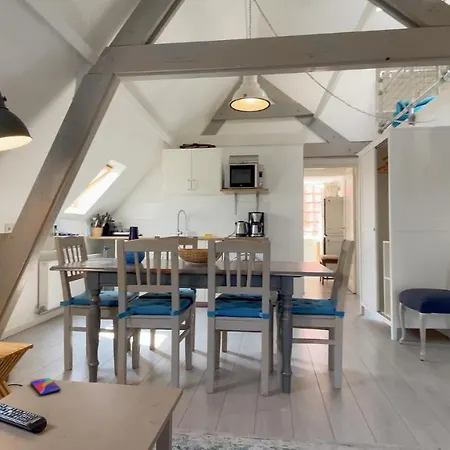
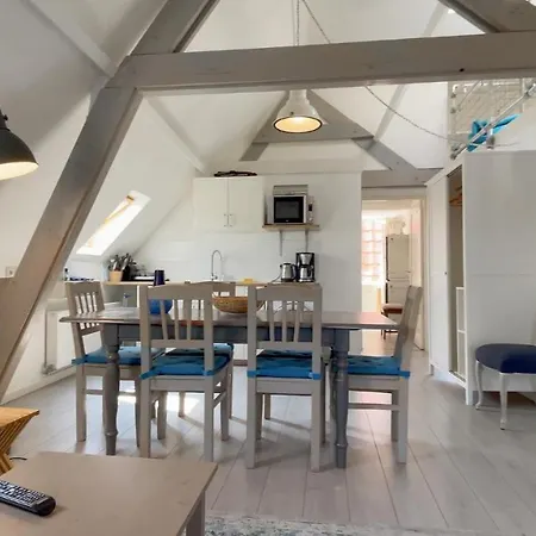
- smartphone [30,377,62,396]
